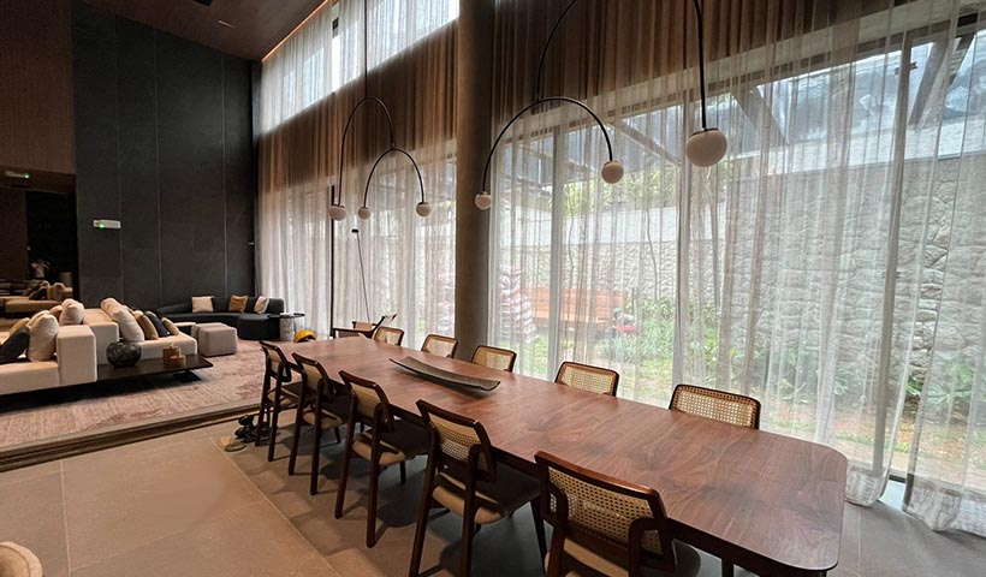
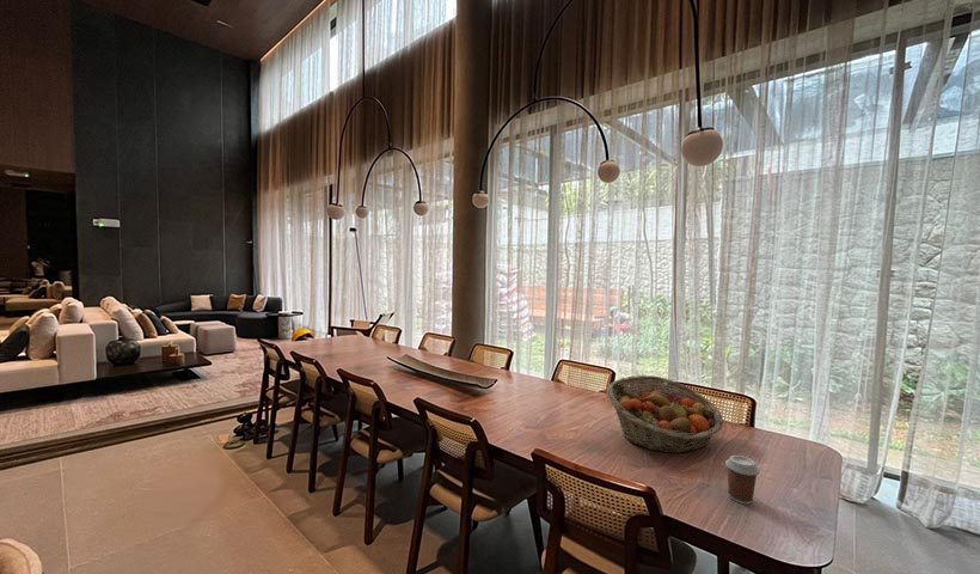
+ fruit basket [606,374,724,454]
+ coffee cup [724,454,761,506]
